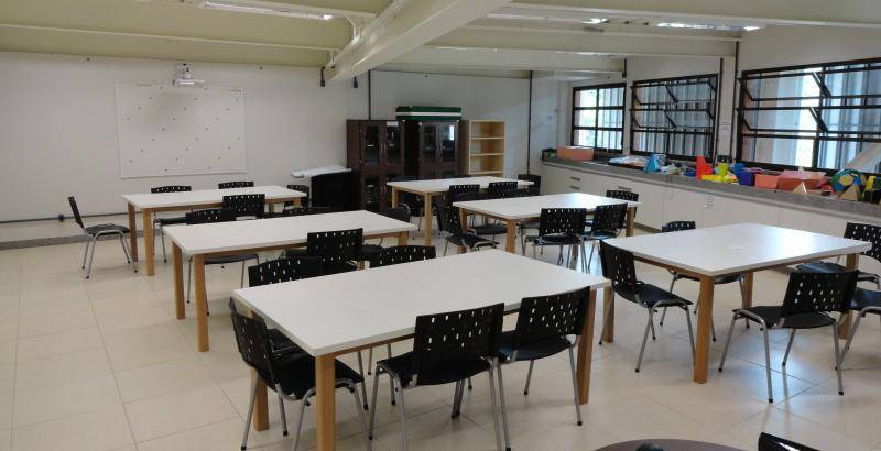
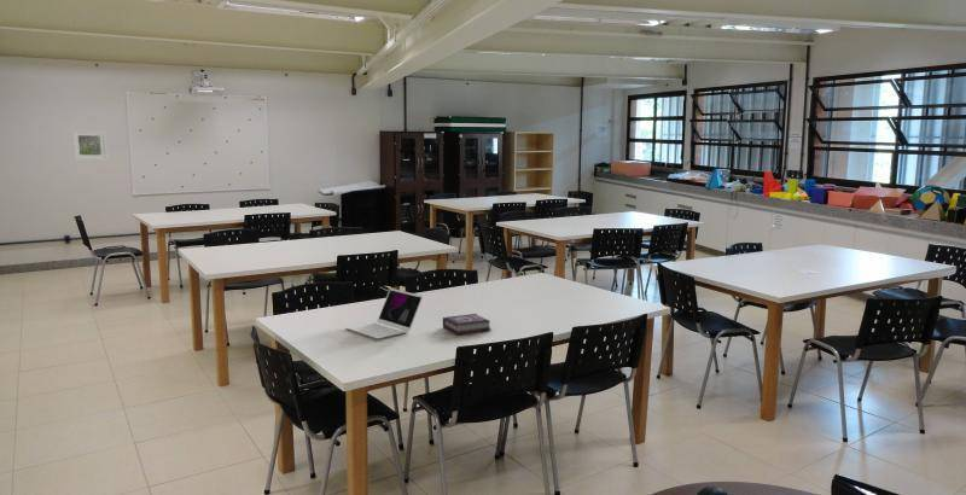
+ book [442,313,493,336]
+ laptop [345,287,424,339]
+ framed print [71,129,109,161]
